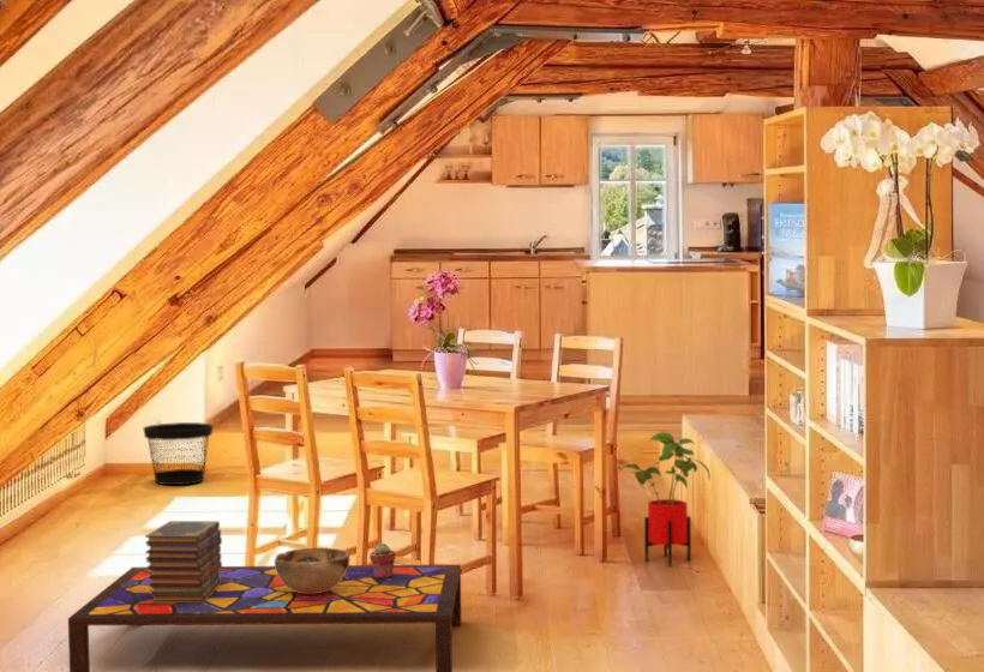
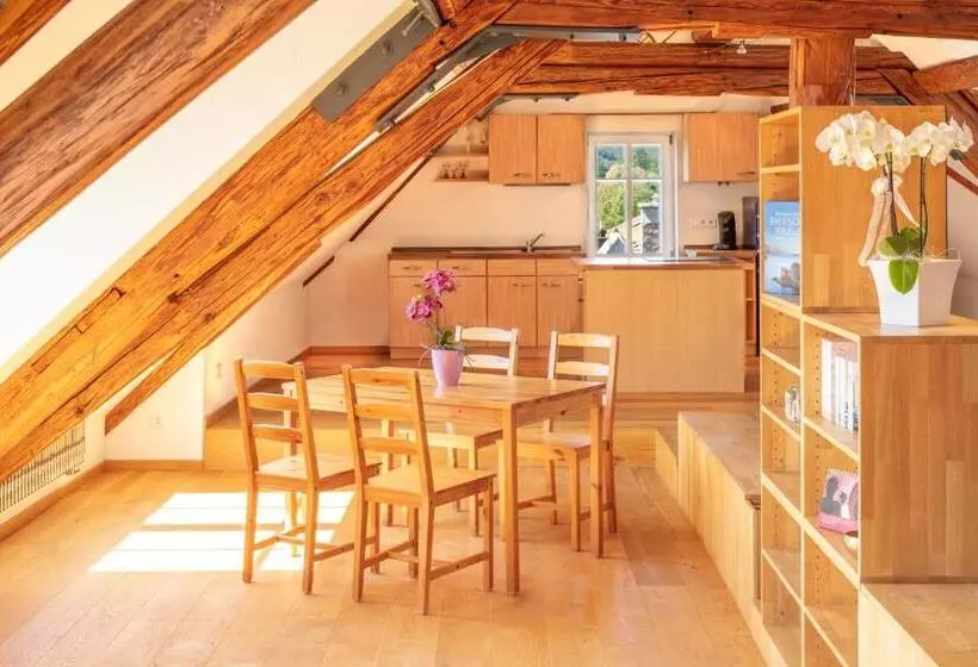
- potted succulent [368,541,397,578]
- coffee table [67,563,462,672]
- decorative bowl [274,547,350,594]
- wastebasket [142,421,214,486]
- house plant [618,432,712,566]
- book stack [144,520,223,602]
